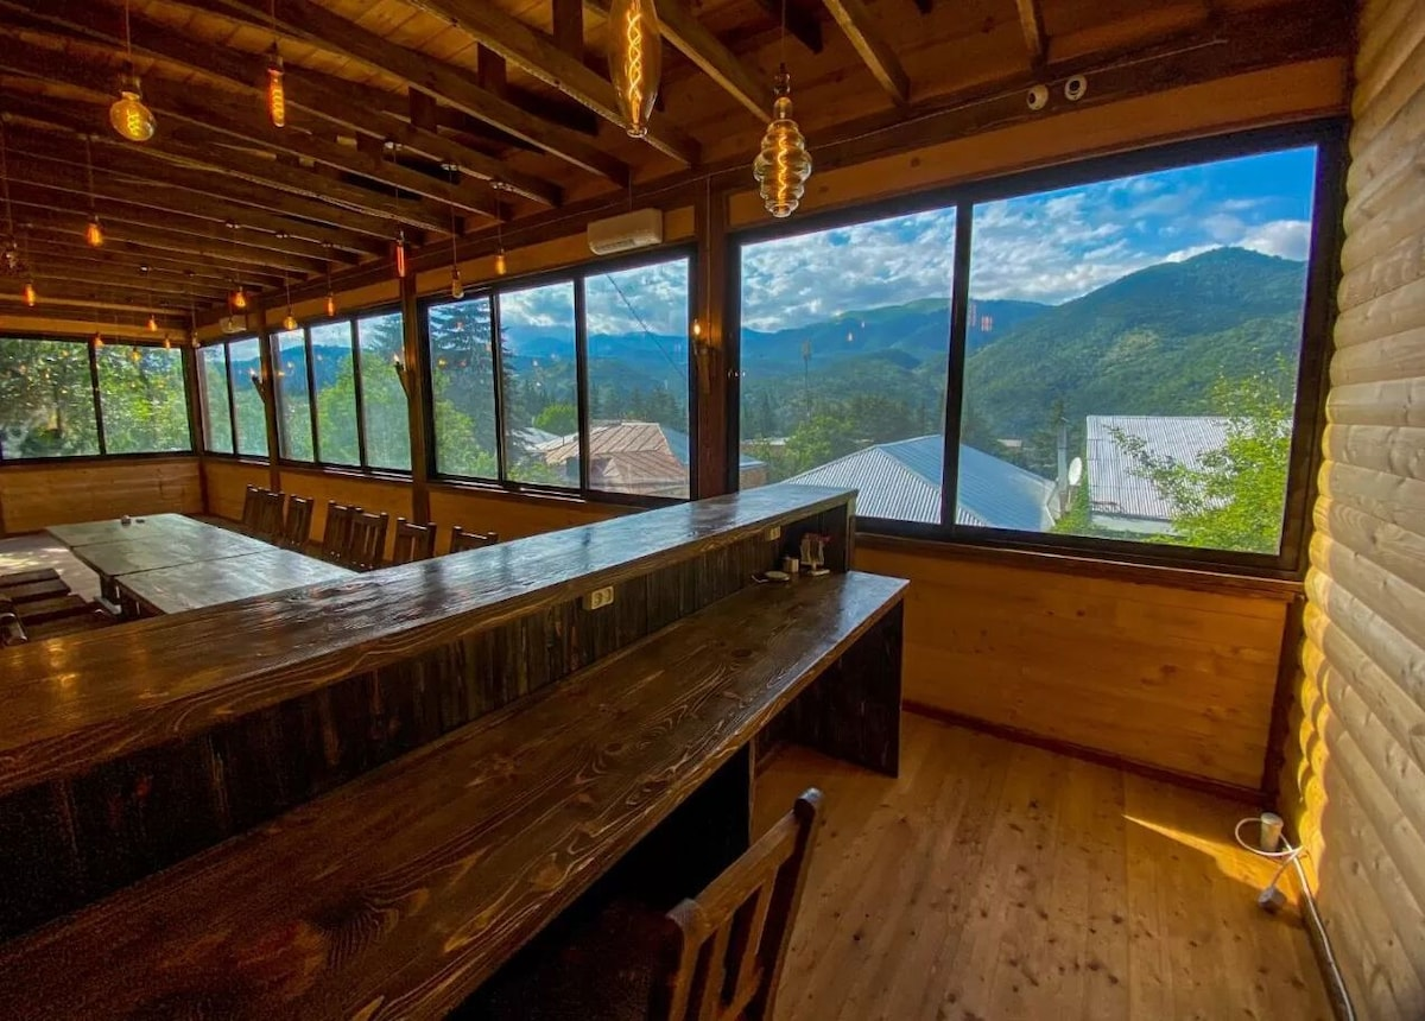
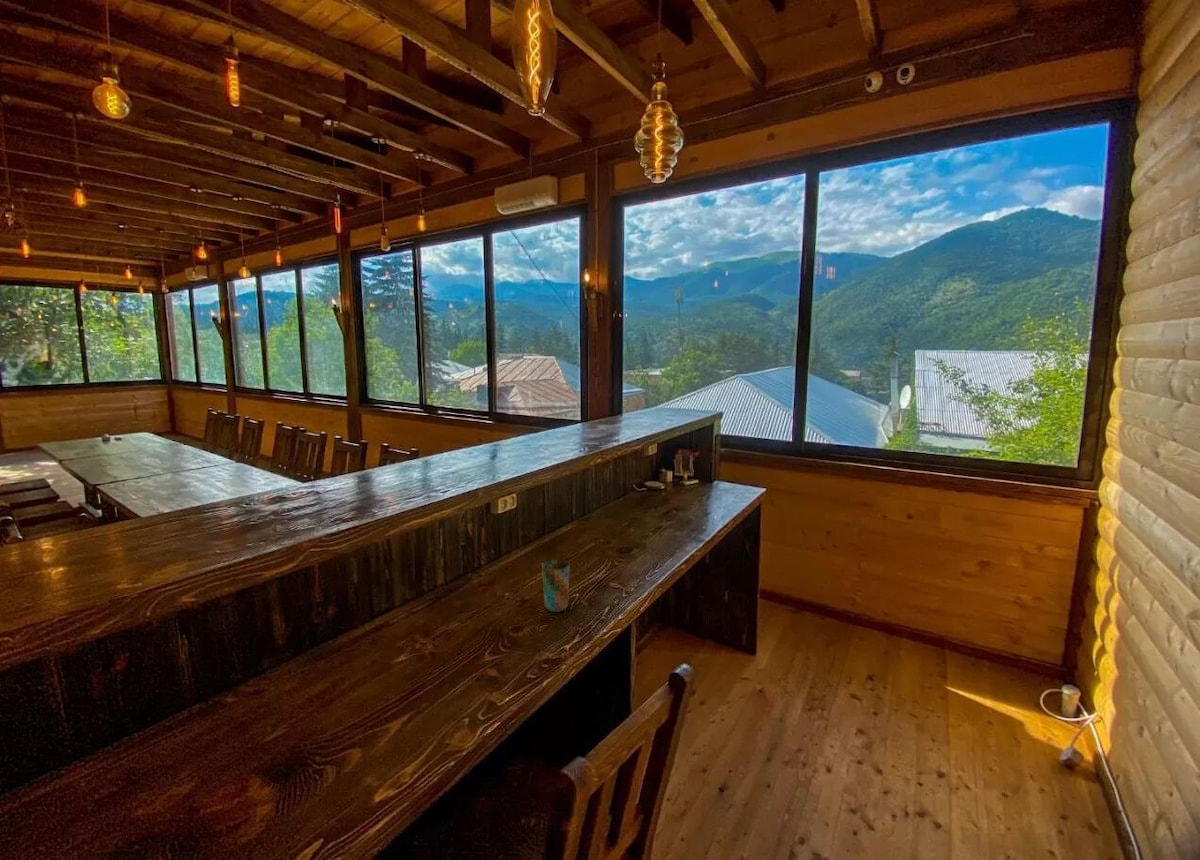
+ cup [541,559,571,613]
